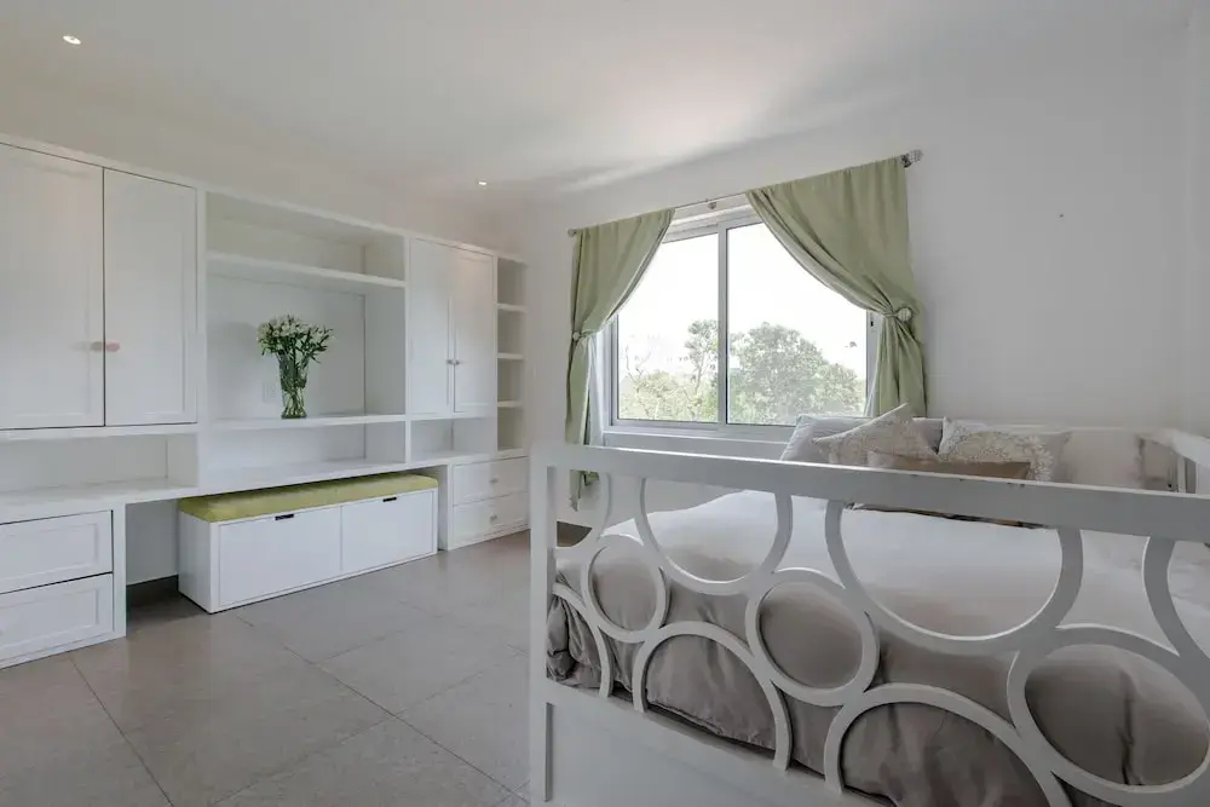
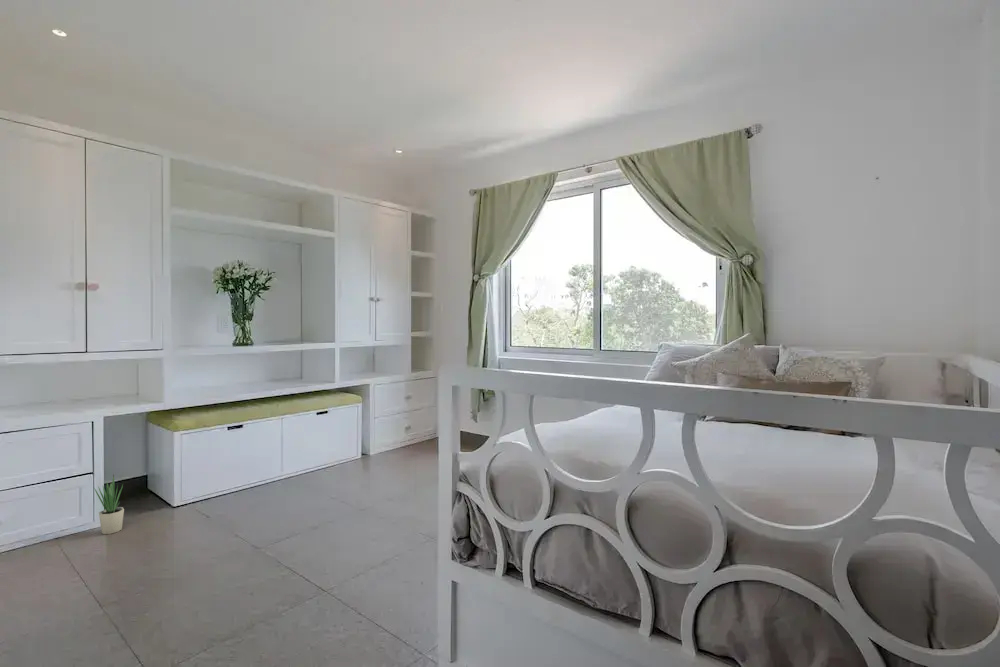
+ potted plant [93,473,125,535]
